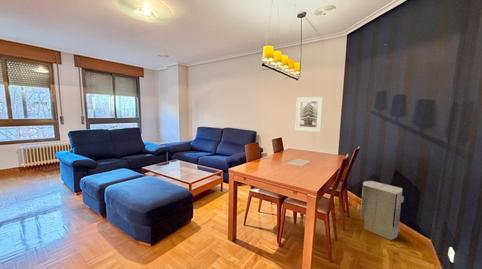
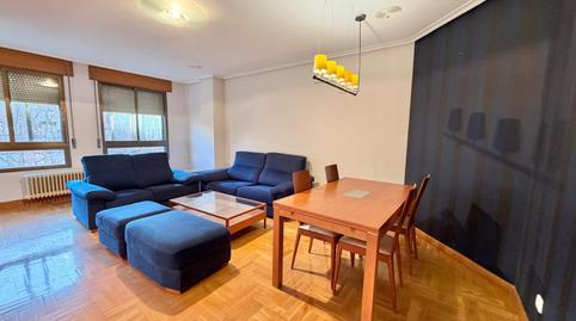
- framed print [294,96,324,133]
- air purifier [360,180,405,241]
